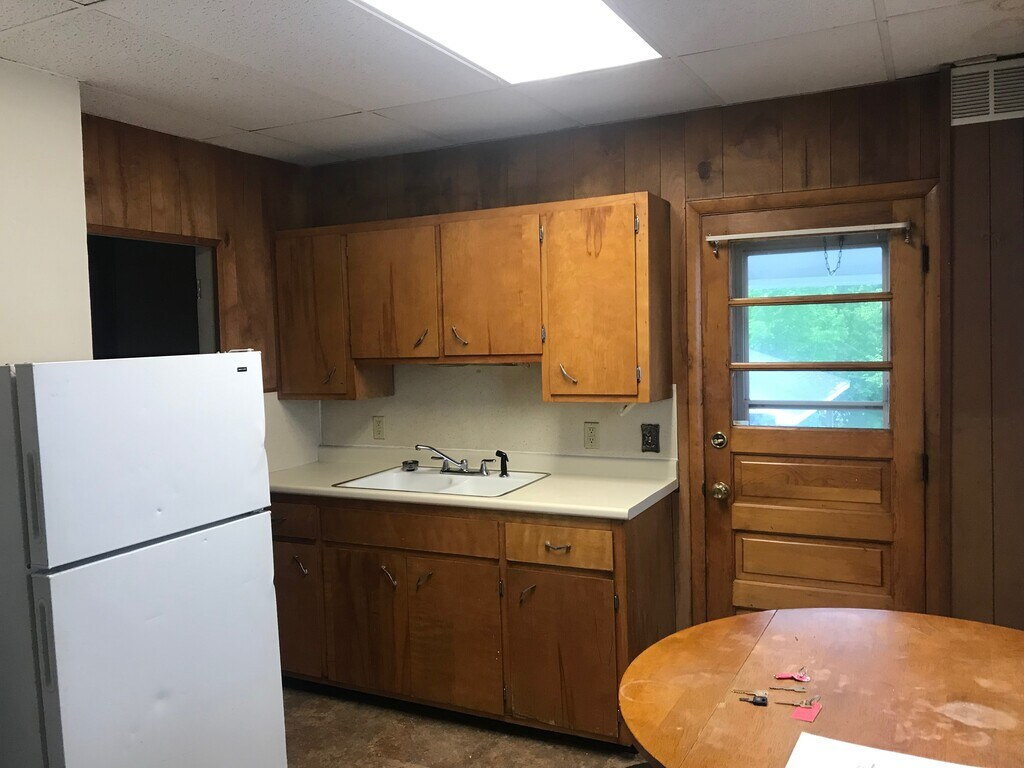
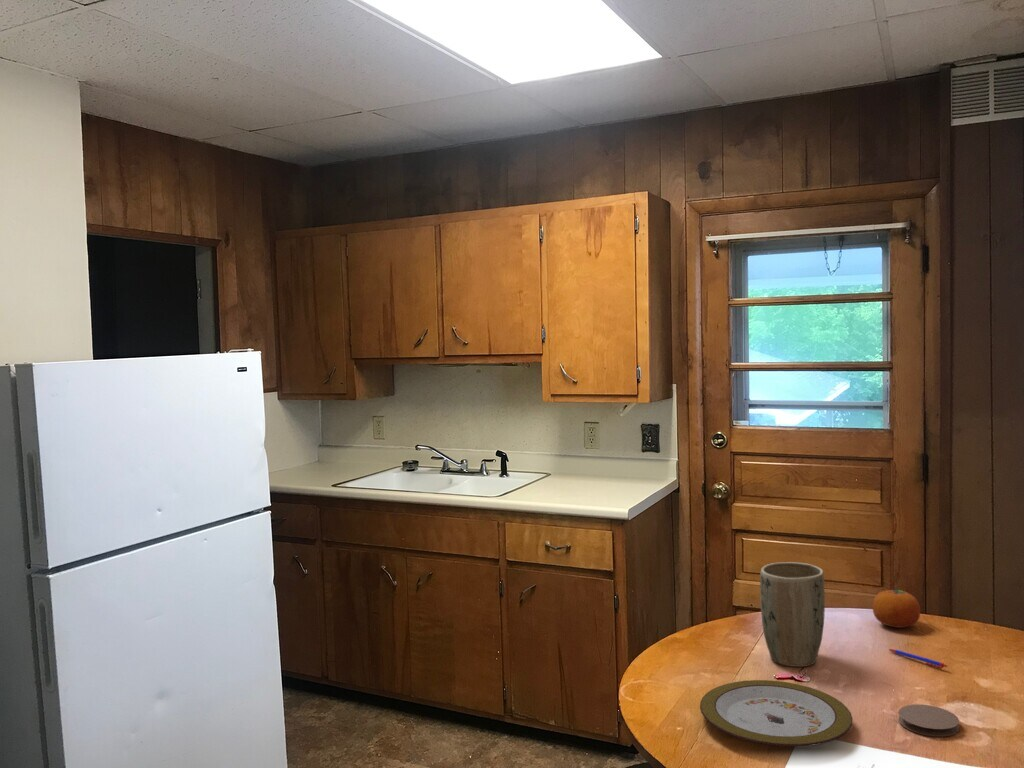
+ fruit [872,589,921,629]
+ plate [699,679,853,747]
+ pen [887,648,948,670]
+ coaster [897,703,960,738]
+ plant pot [759,561,826,668]
